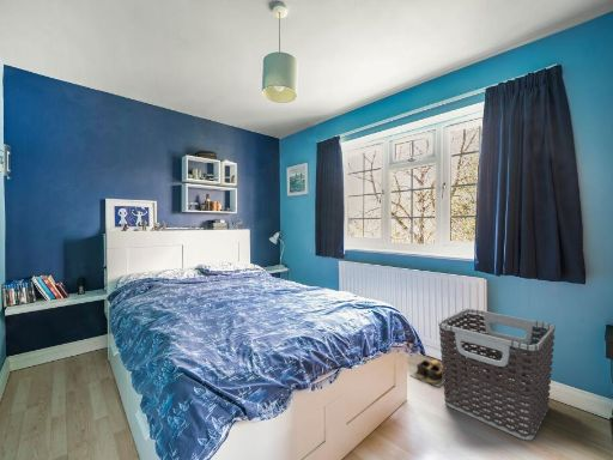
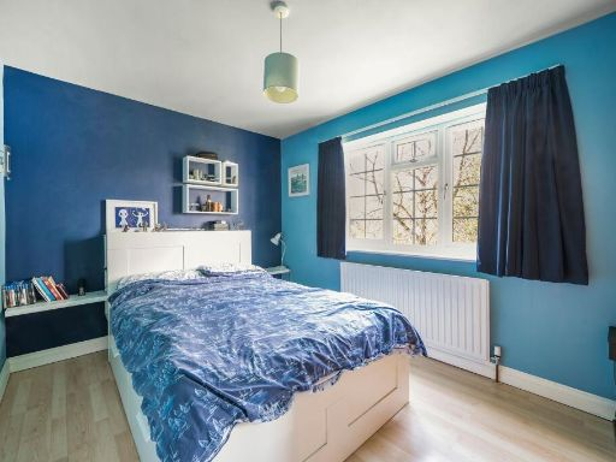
- shoes [409,358,447,388]
- clothes hamper [437,308,557,441]
